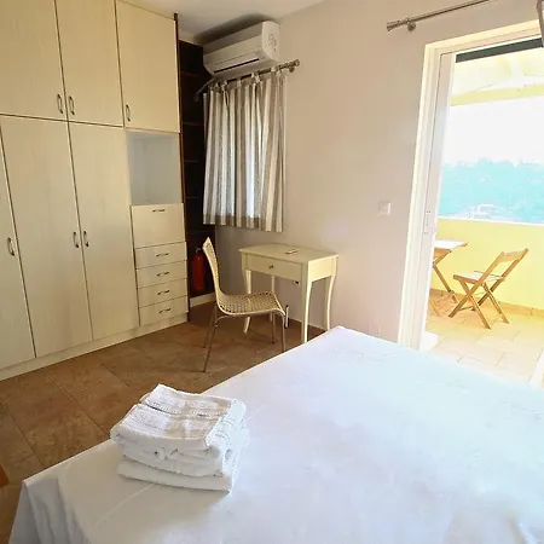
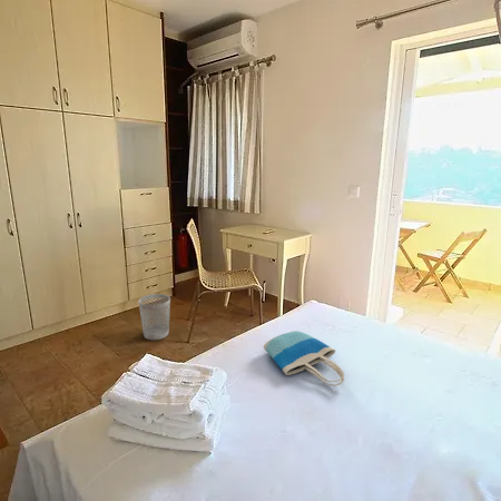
+ tote bag [263,330,345,386]
+ wastebasket [137,293,171,341]
